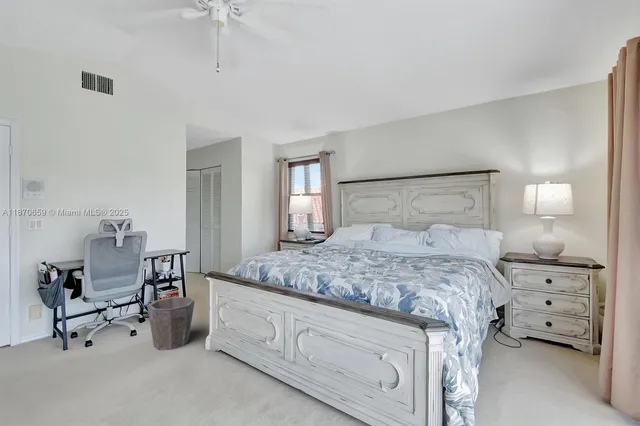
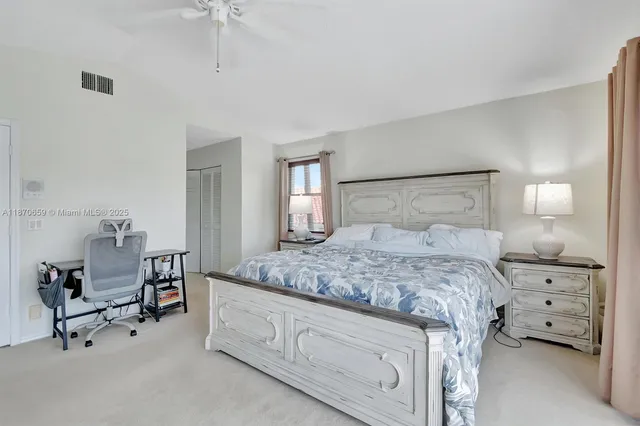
- waste bin [146,296,196,351]
